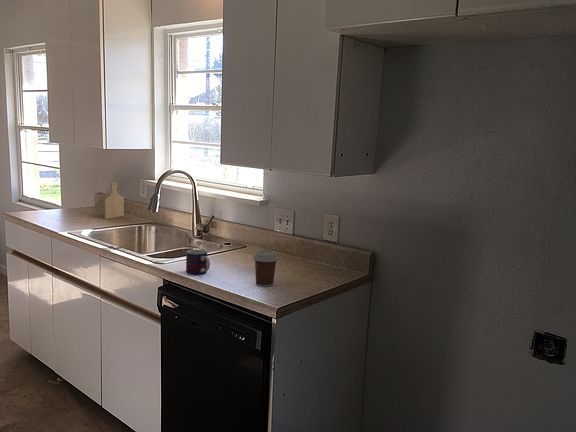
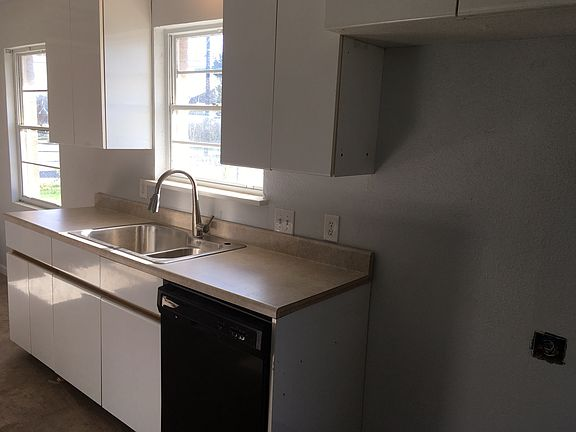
- mug [185,248,211,276]
- coffee cup [252,249,279,288]
- cutting board [103,182,125,220]
